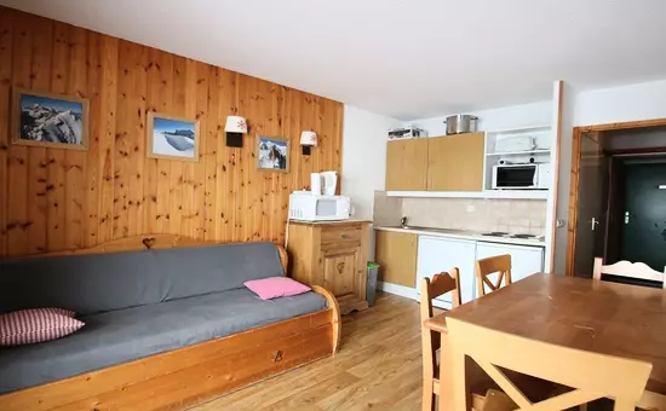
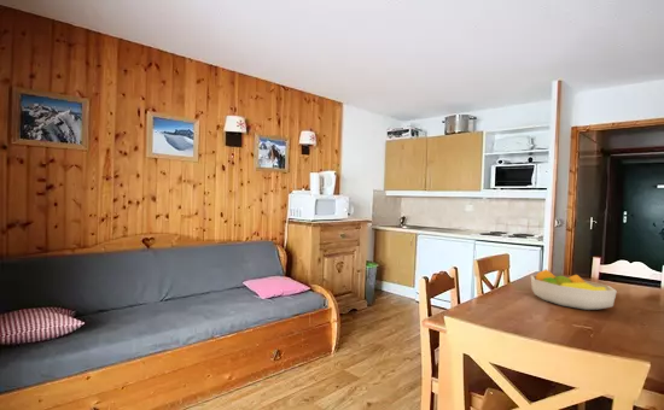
+ fruit bowl [530,268,618,311]
